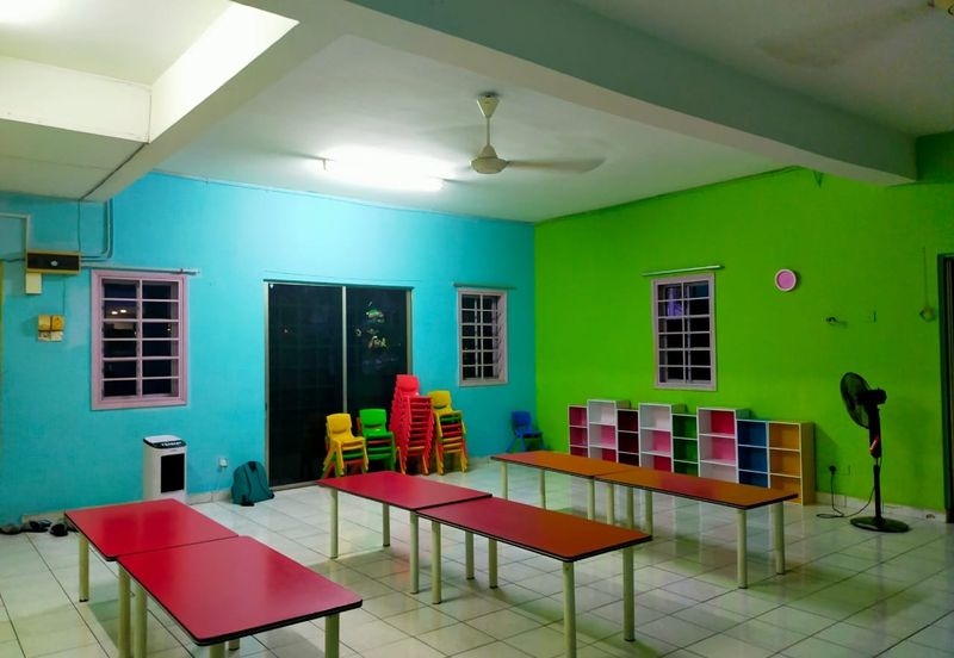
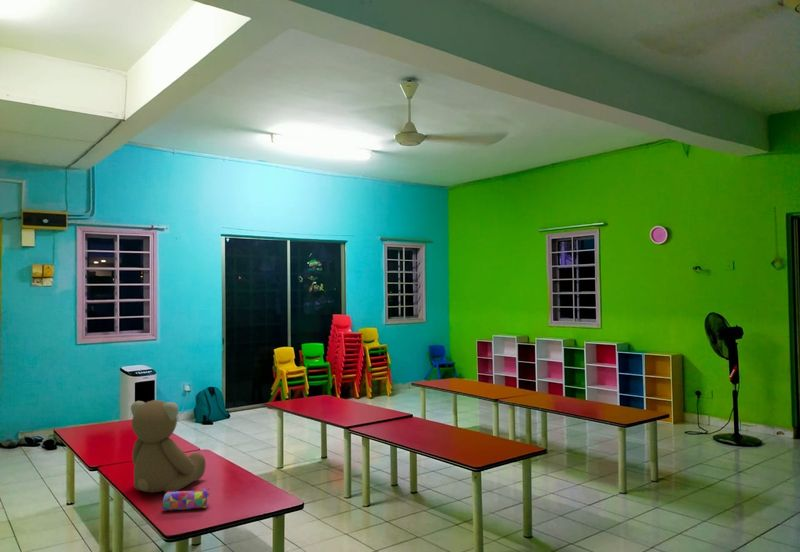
+ pencil case [162,486,211,512]
+ teddy bear [130,399,207,493]
